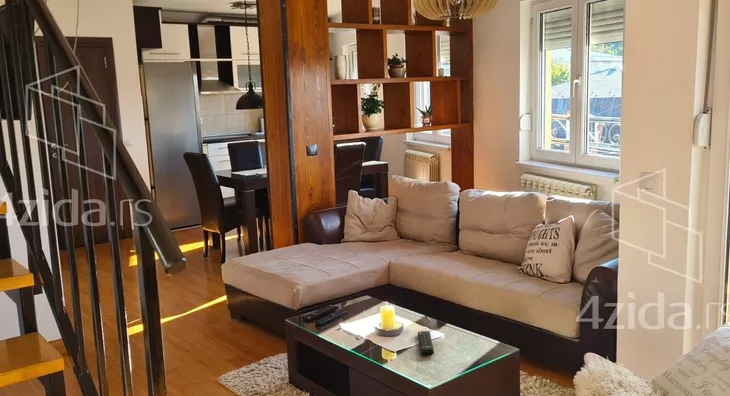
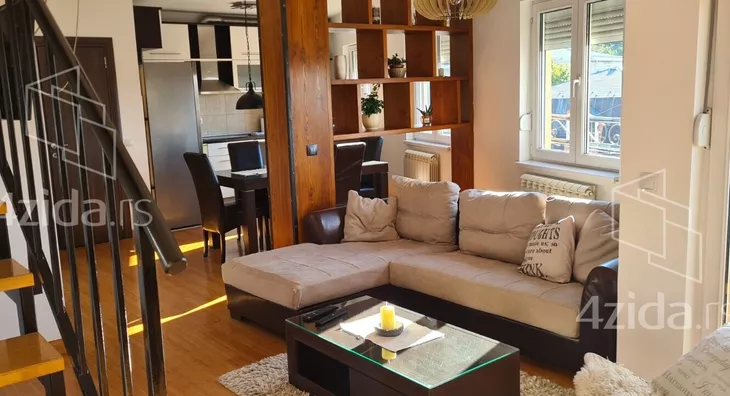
- remote control [417,330,435,356]
